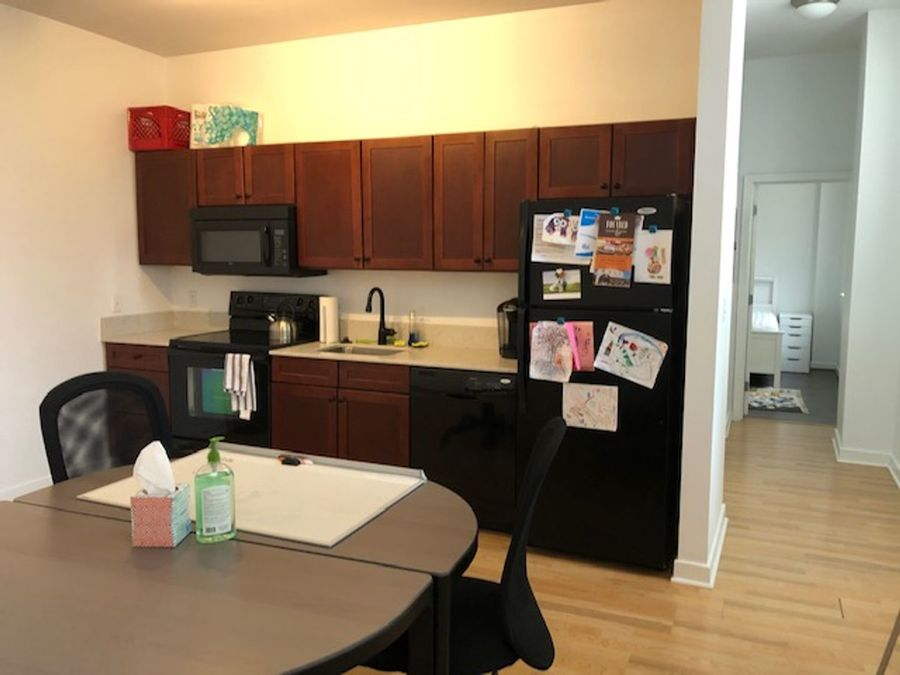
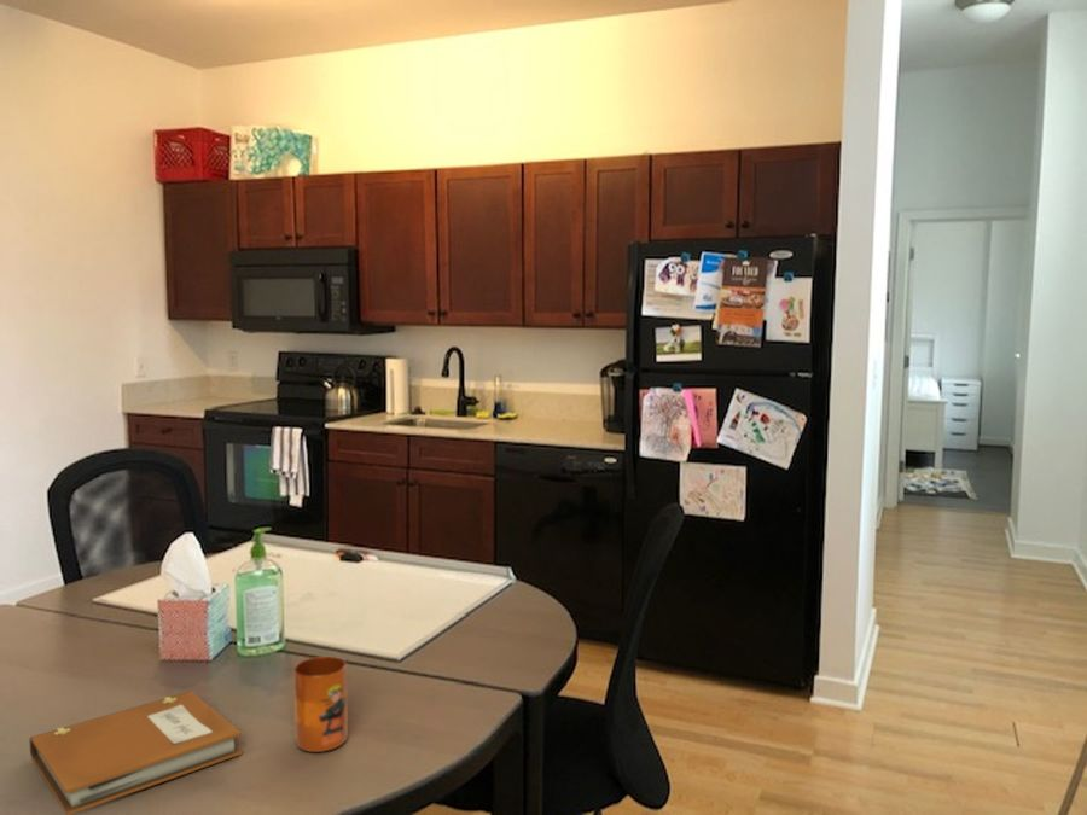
+ notebook [28,691,243,815]
+ mug [292,656,349,753]
